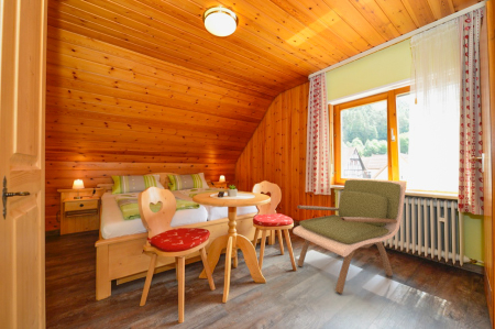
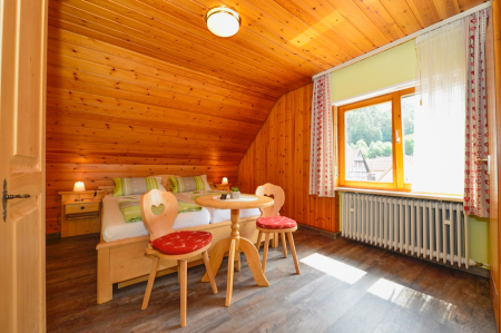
- armchair [292,177,407,295]
